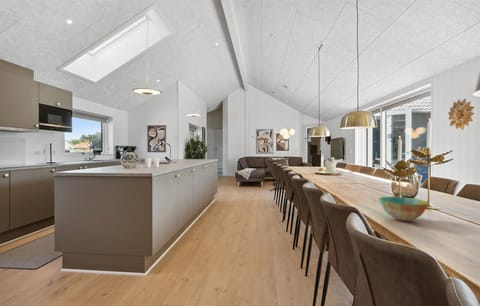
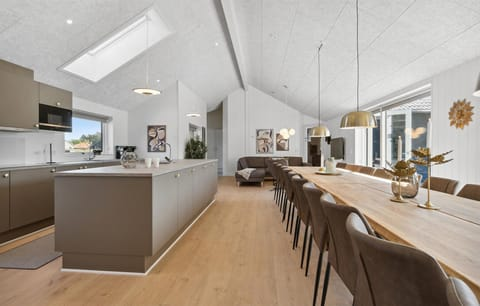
- bowl [377,196,430,222]
